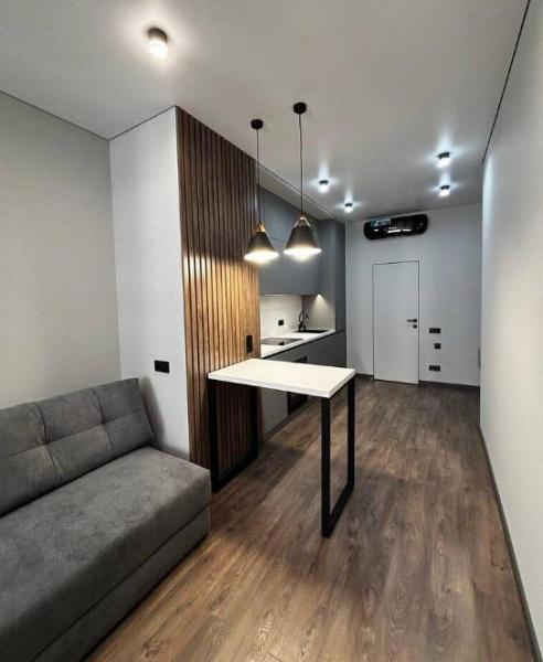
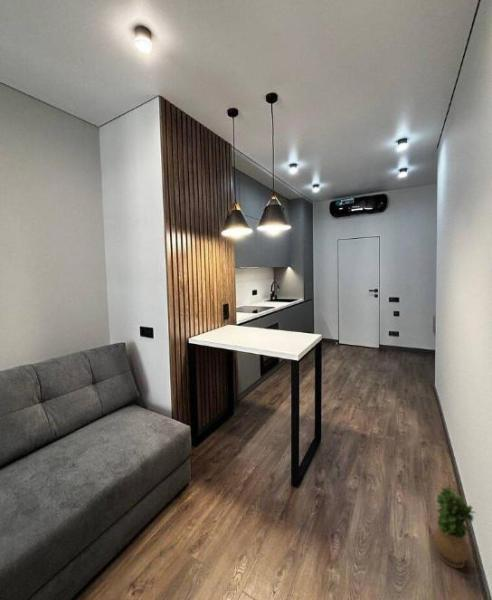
+ potted plant [432,486,477,569]
